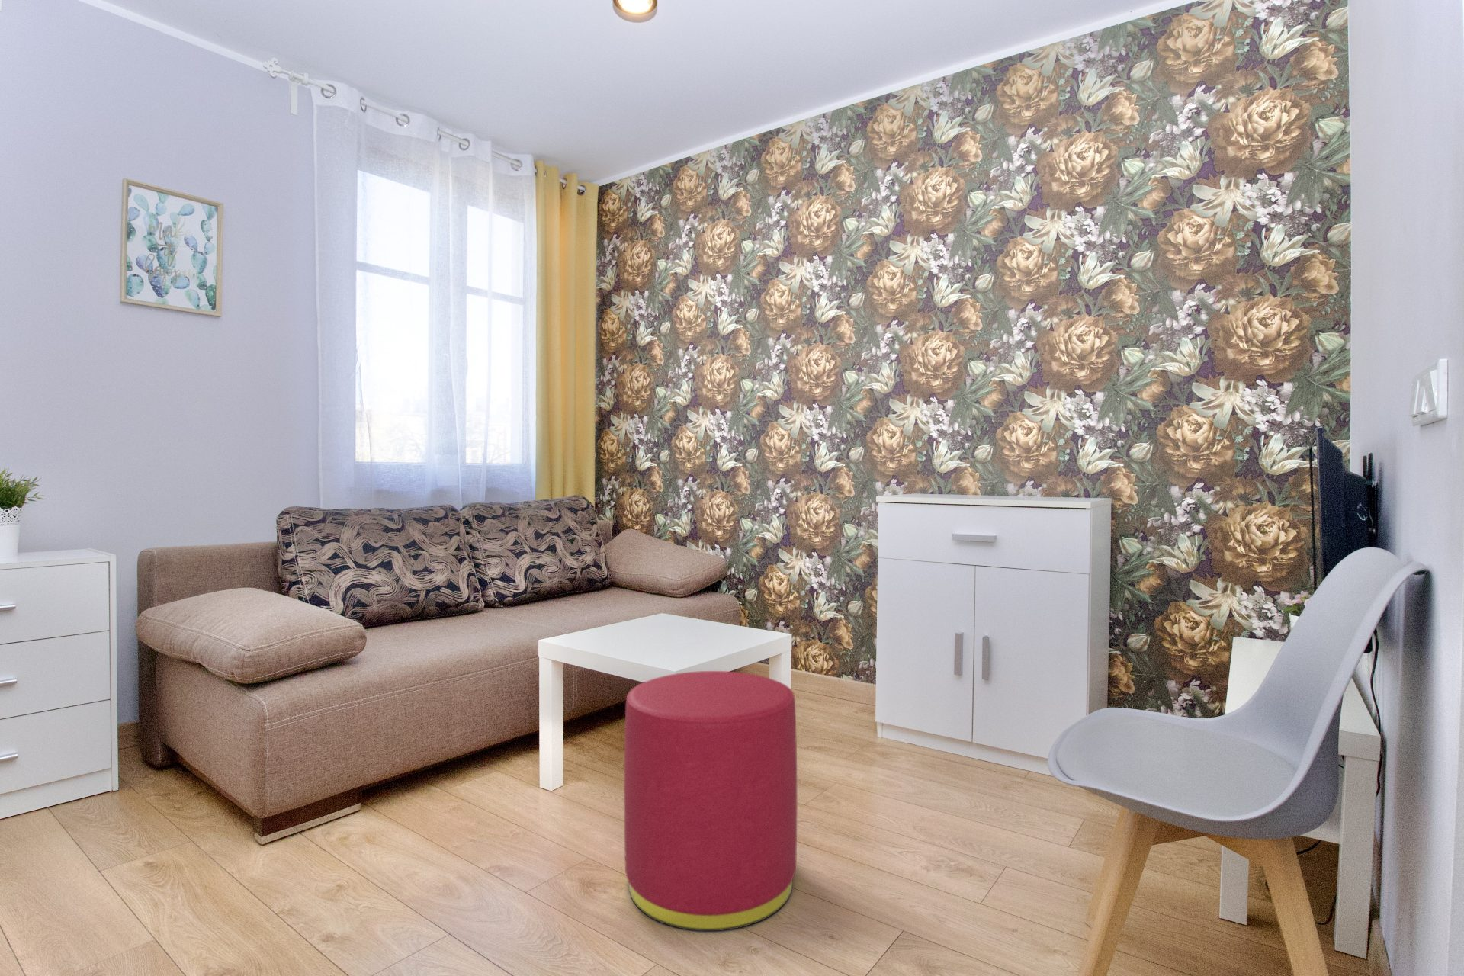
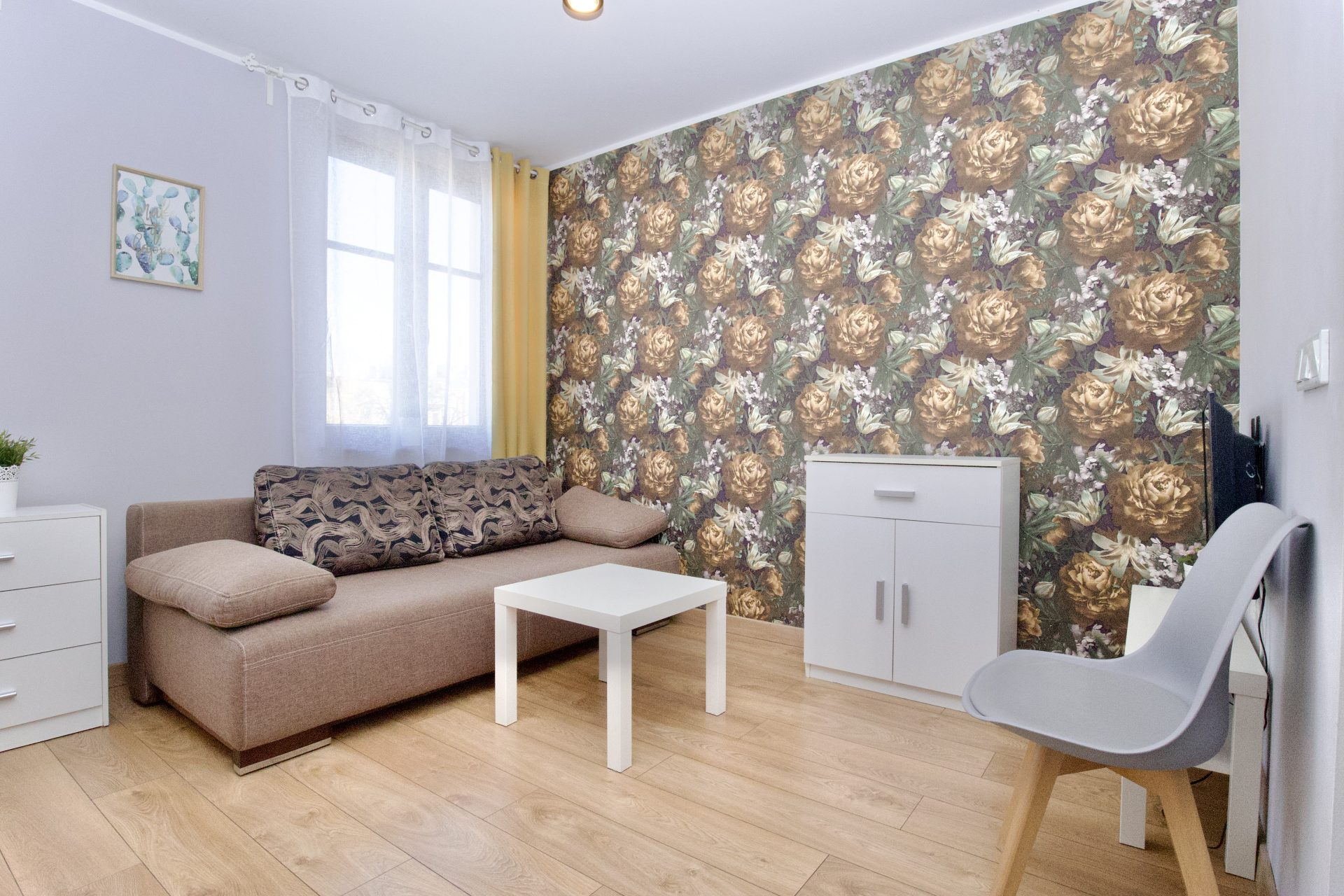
- stool [624,670,797,931]
